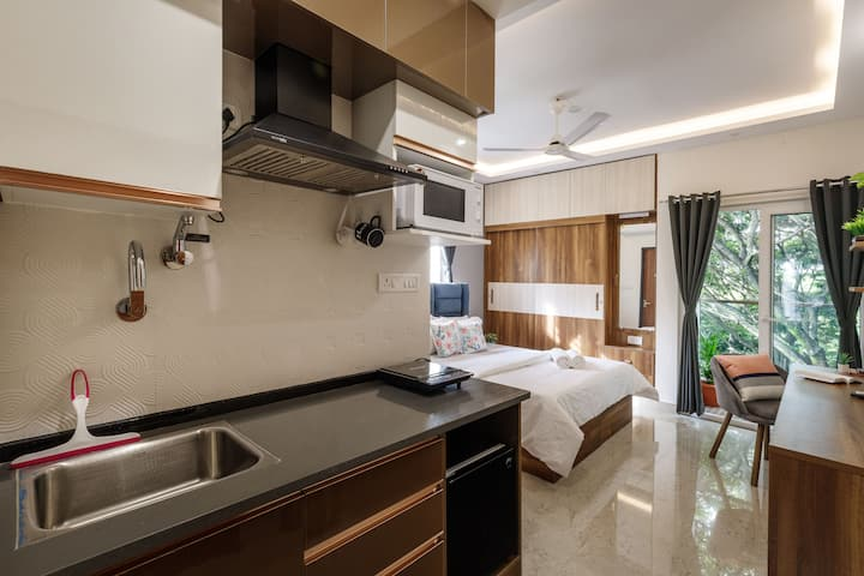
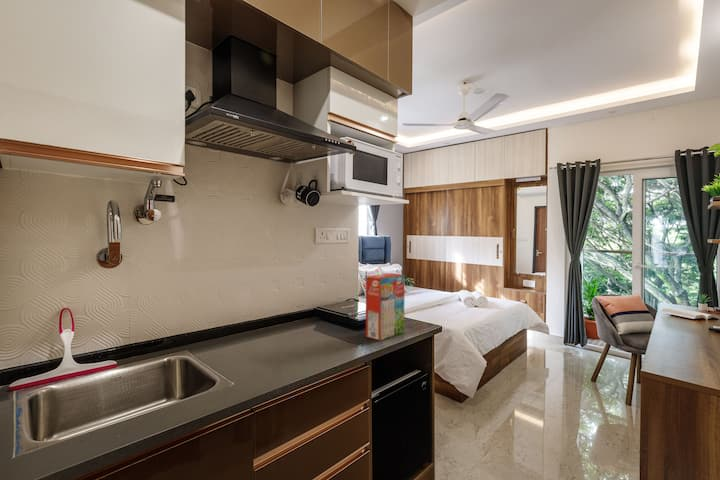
+ cereal box [365,272,406,342]
